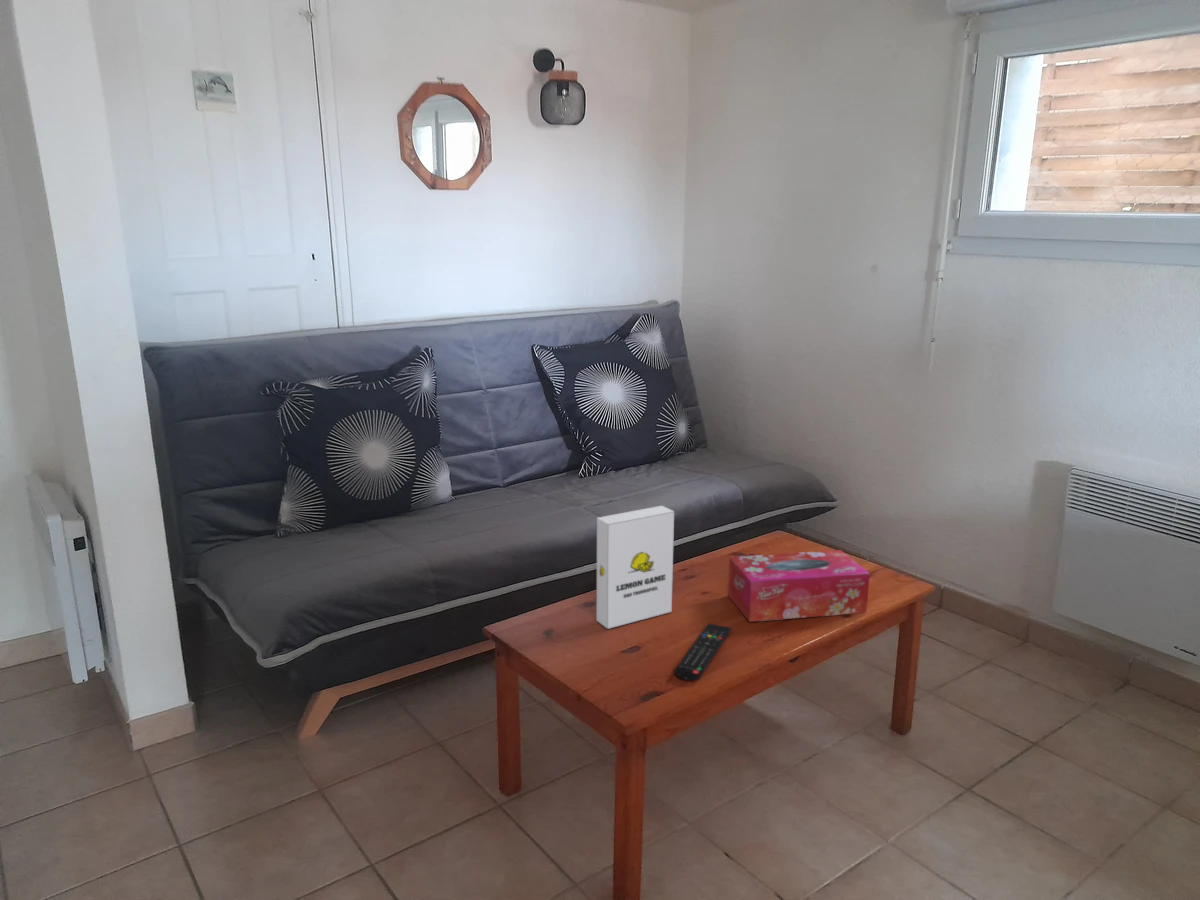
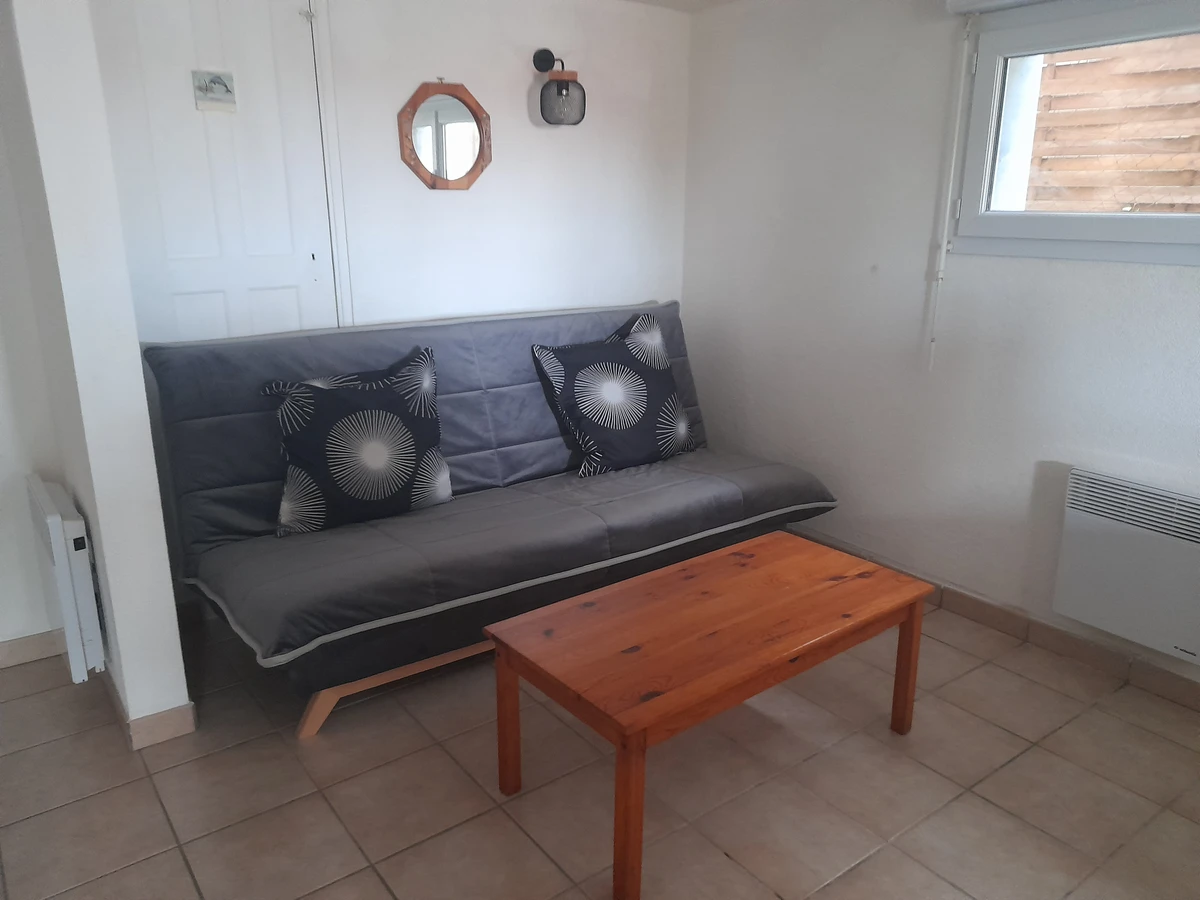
- tissue box [727,549,871,623]
- remote control [673,622,732,682]
- board game [595,505,675,630]
